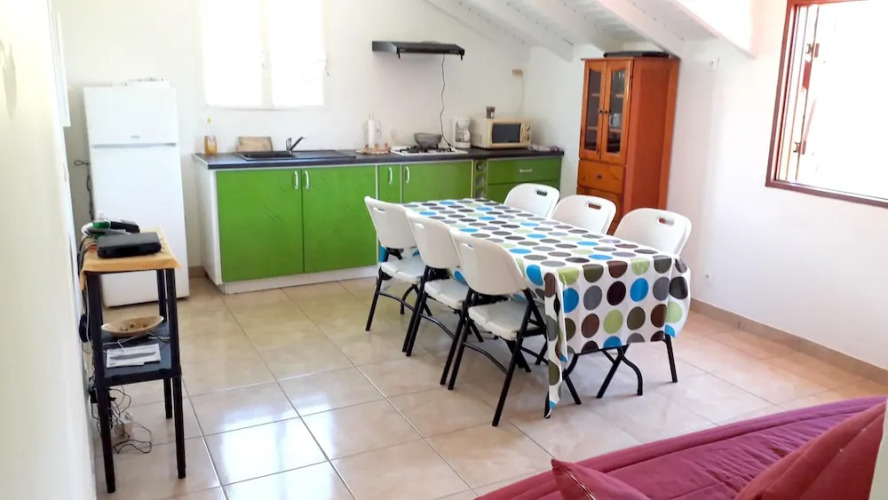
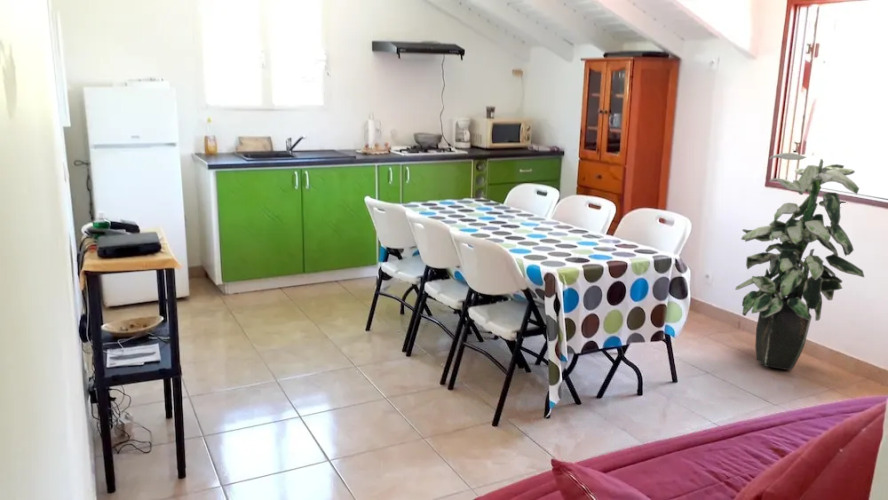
+ indoor plant [734,152,865,371]
